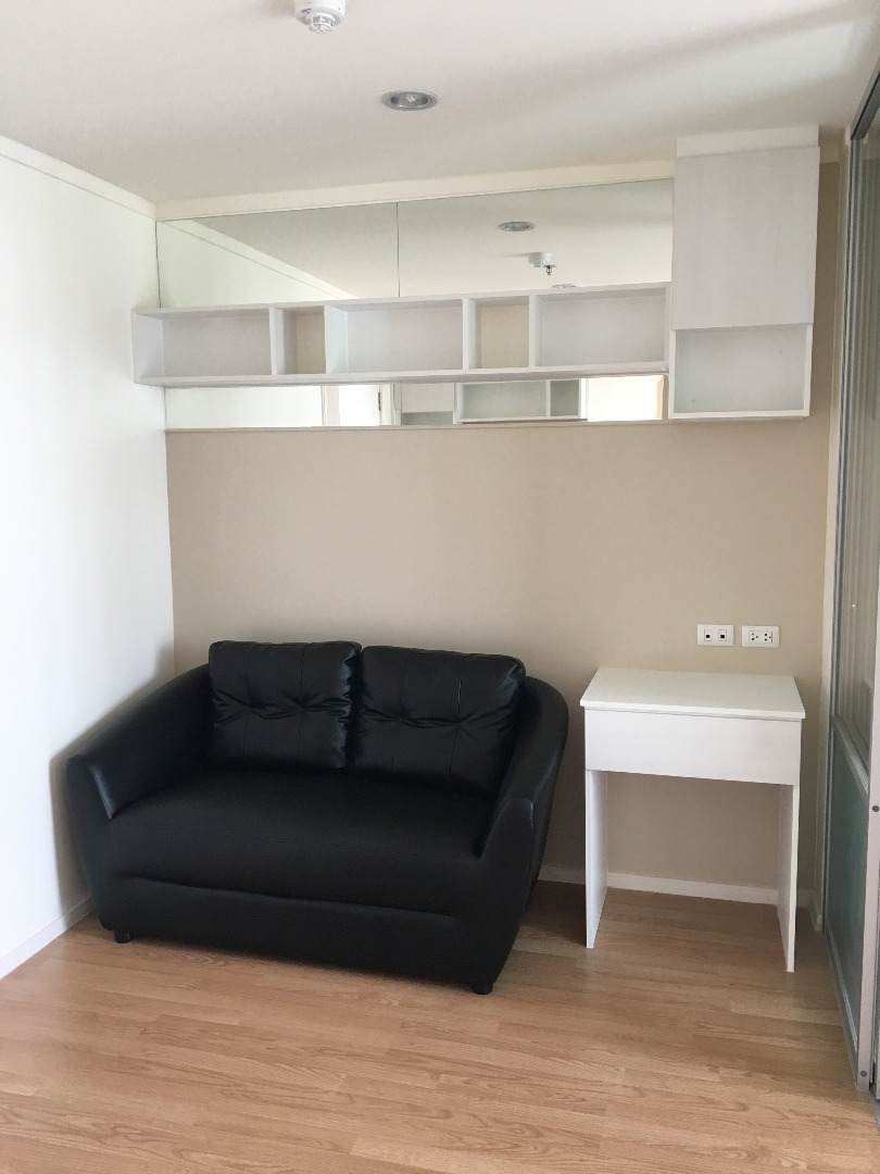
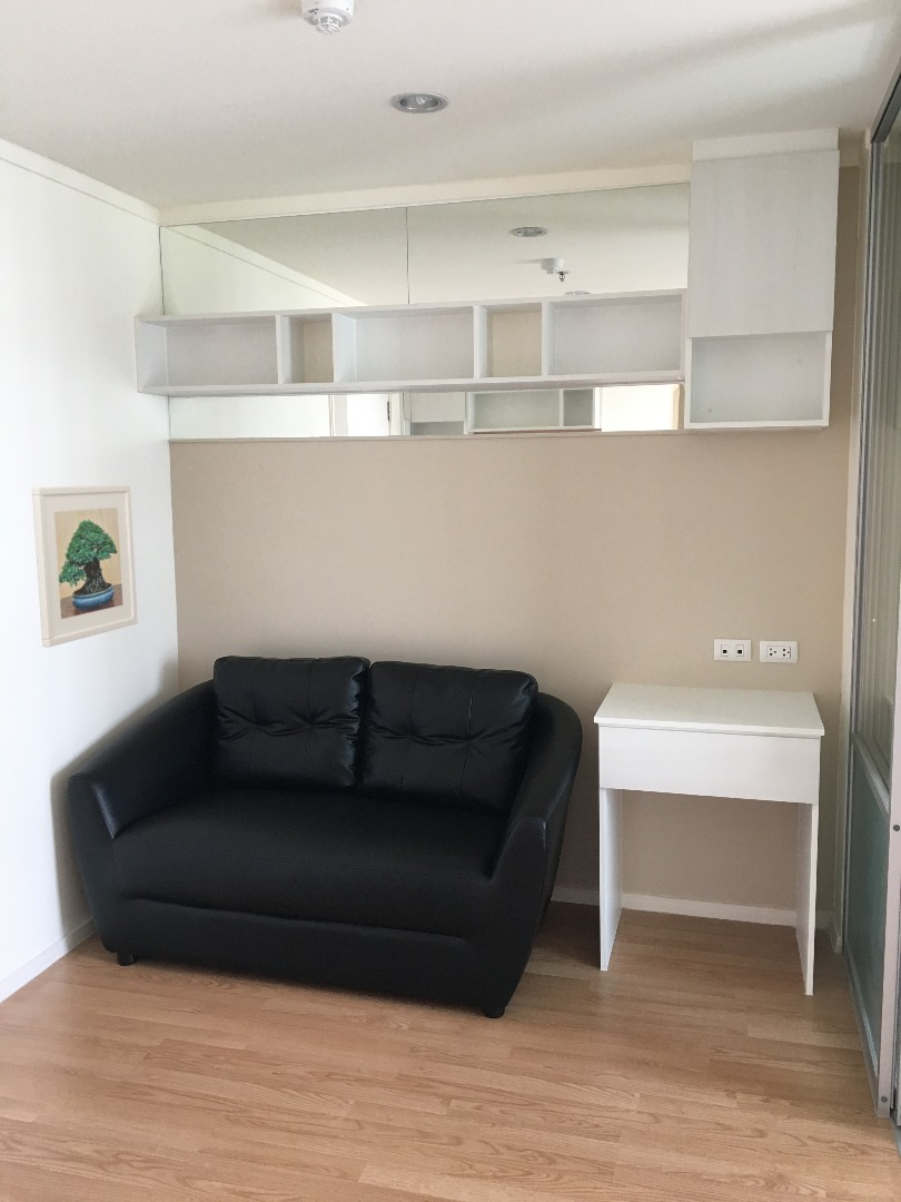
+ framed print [31,483,139,649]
